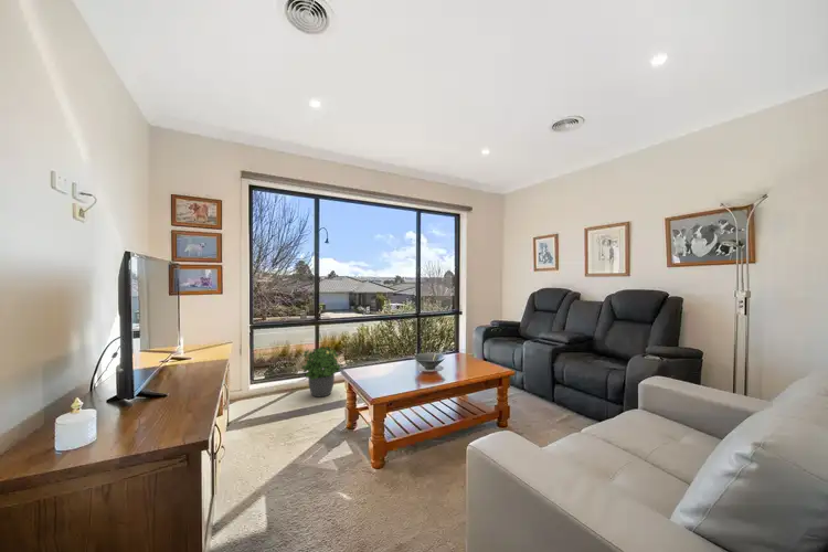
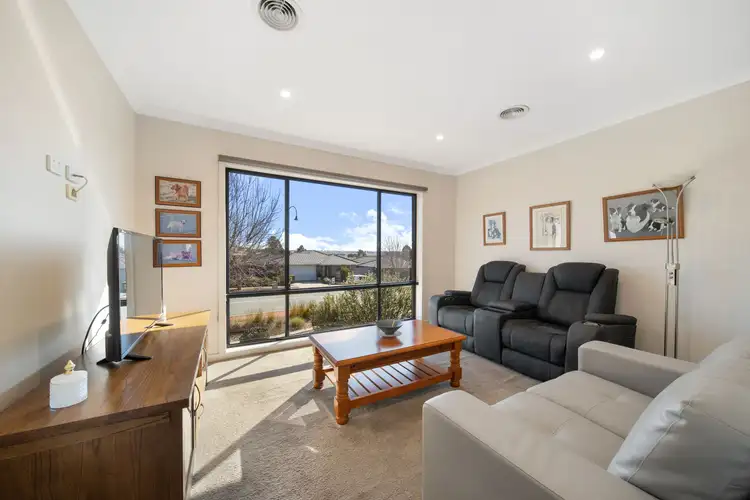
- potted plant [300,344,344,399]
